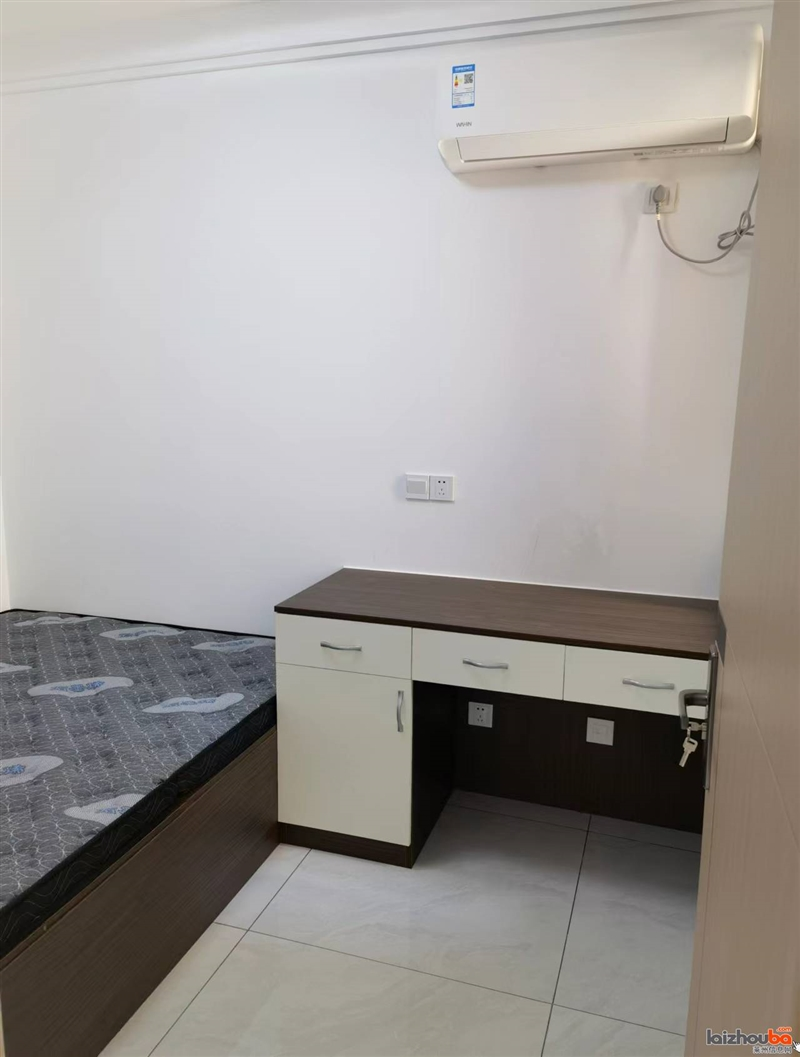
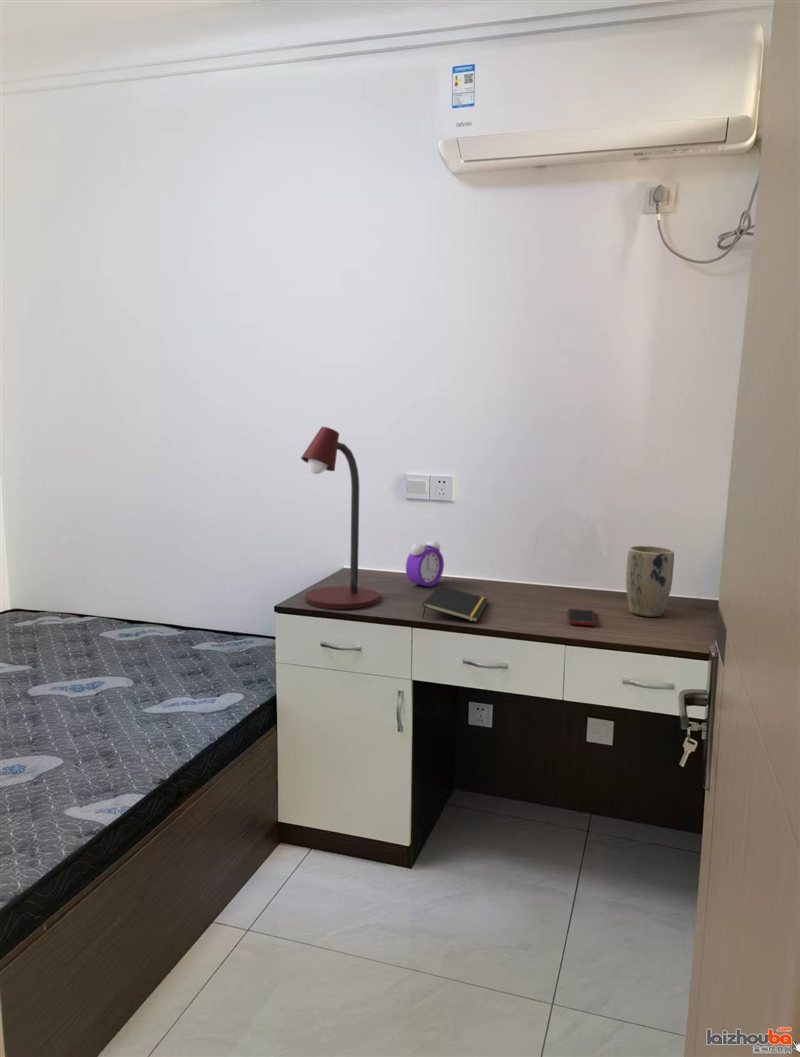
+ notepad [421,584,489,623]
+ plant pot [625,545,675,618]
+ alarm clock [405,539,445,587]
+ cell phone [567,608,597,627]
+ desk lamp [300,426,380,610]
